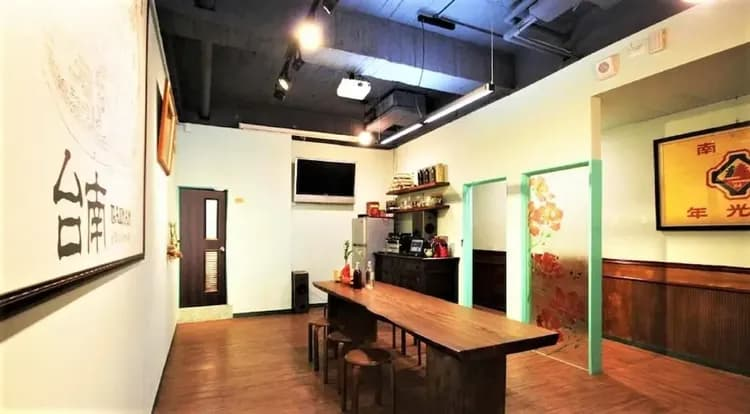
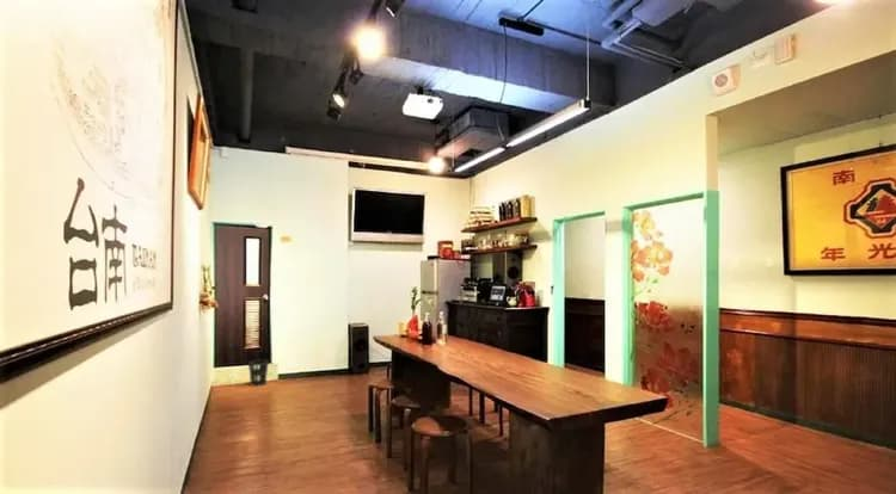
+ wastebasket [247,358,270,388]
